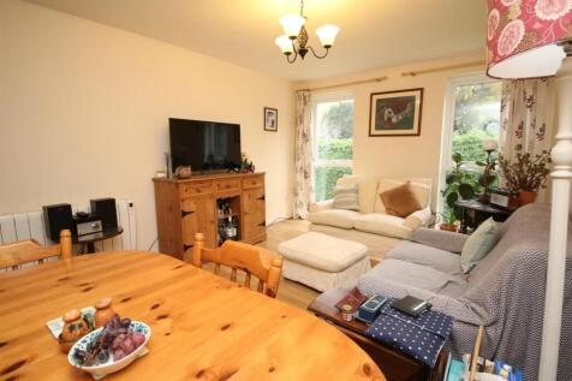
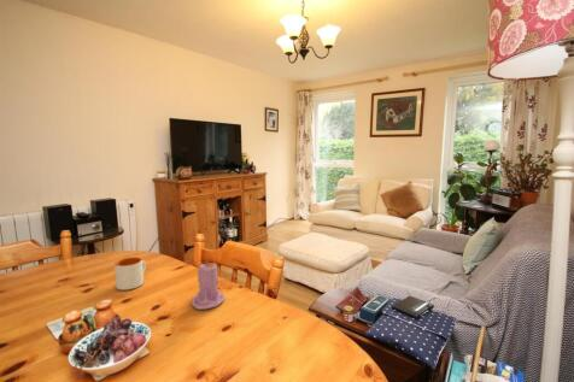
+ mug [113,255,147,292]
+ candle [191,258,227,311]
